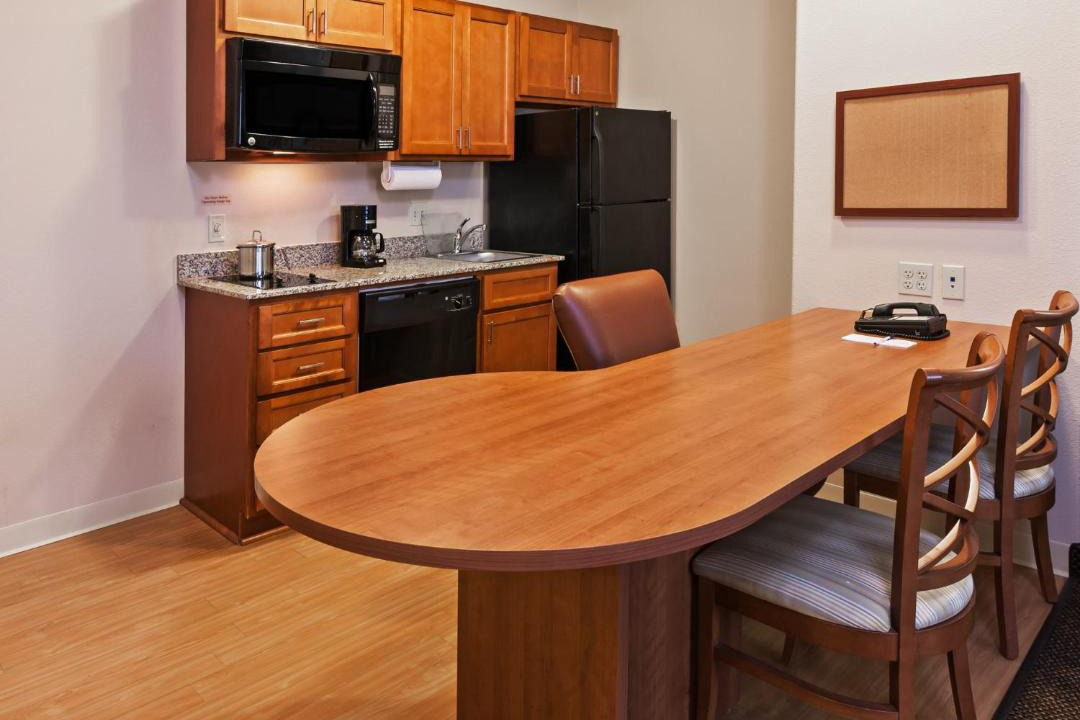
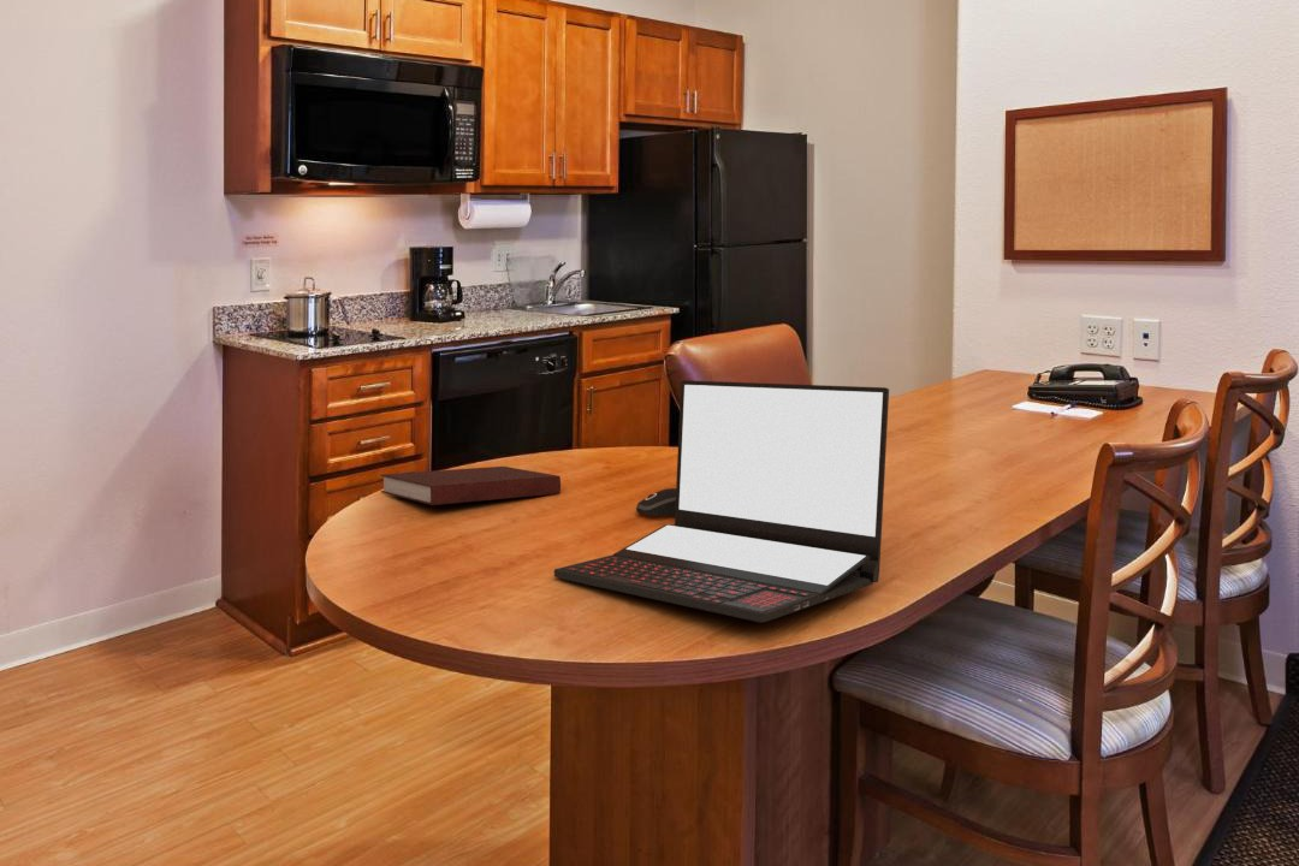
+ computer mouse [635,487,676,517]
+ notebook [379,465,562,506]
+ laptop [553,379,890,624]
